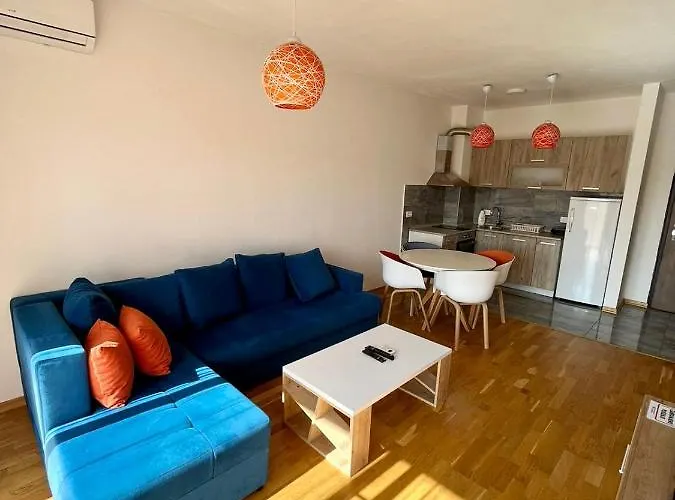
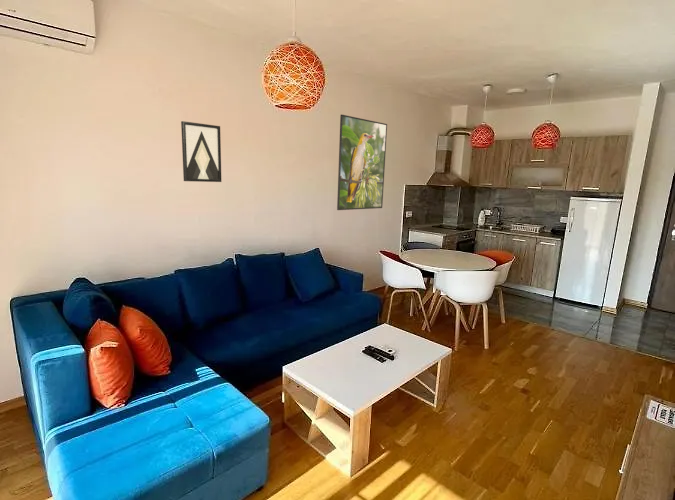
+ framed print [336,114,388,211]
+ wall art [180,120,222,183]
